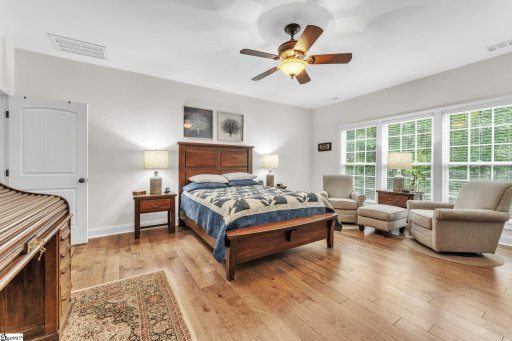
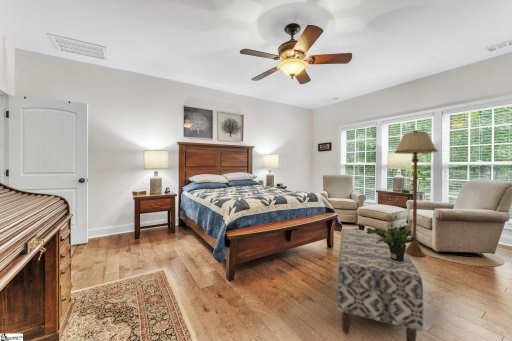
+ bench [337,227,424,341]
+ potted plant [366,213,419,262]
+ floor lamp [394,129,439,257]
